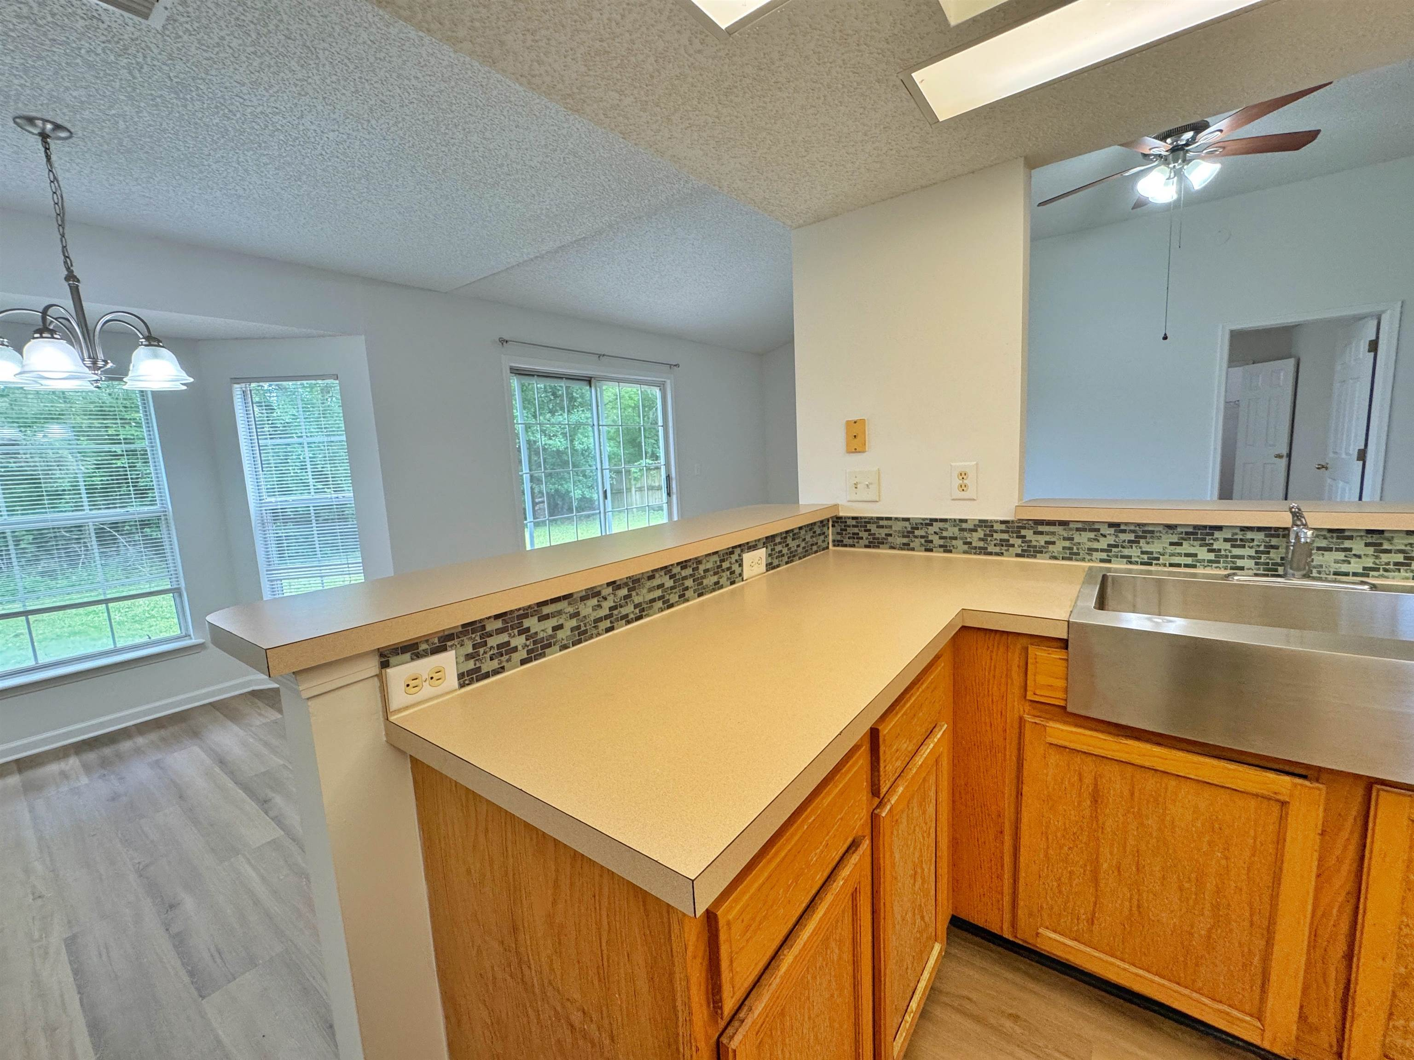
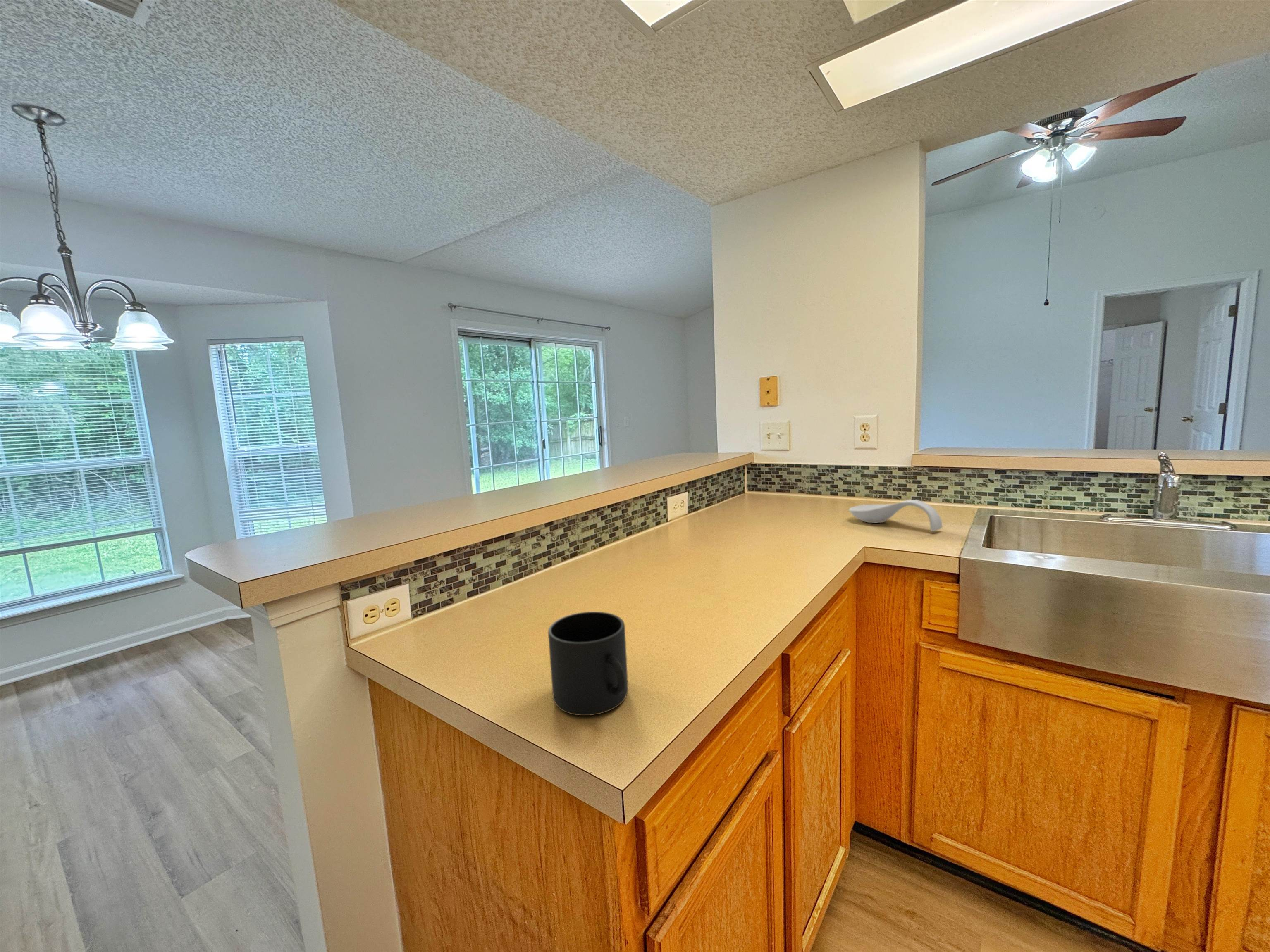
+ mug [548,611,629,716]
+ spoon rest [849,499,943,532]
